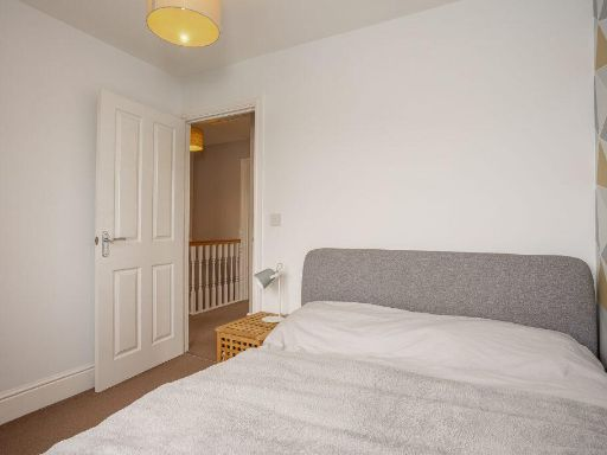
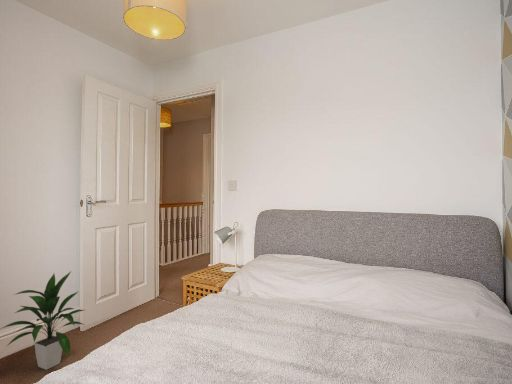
+ indoor plant [0,270,86,371]
